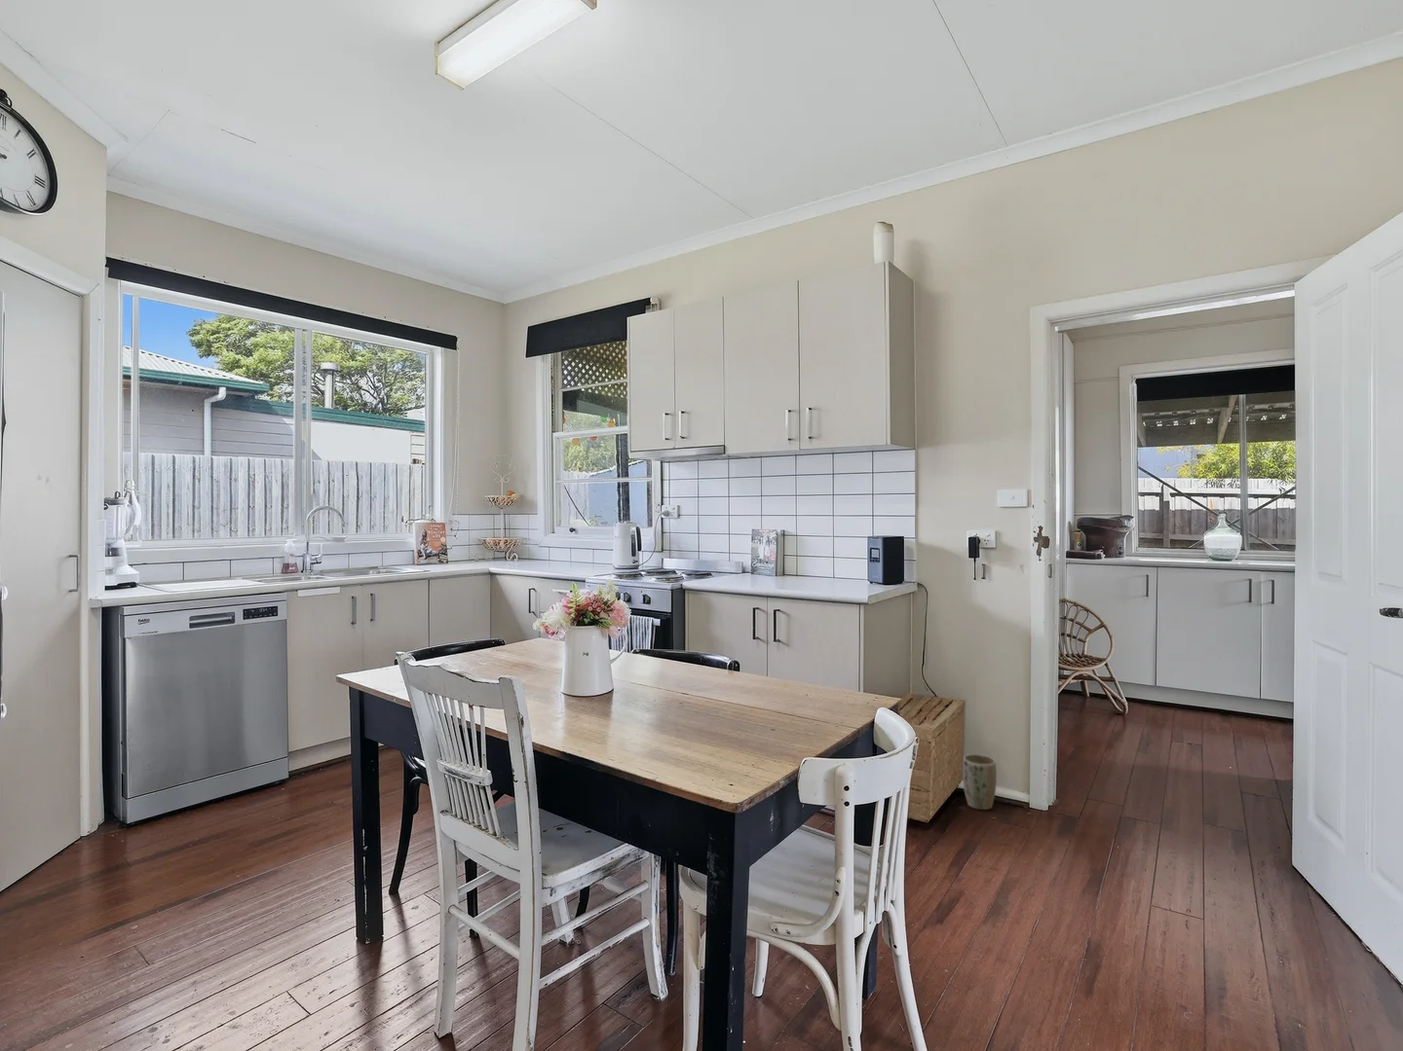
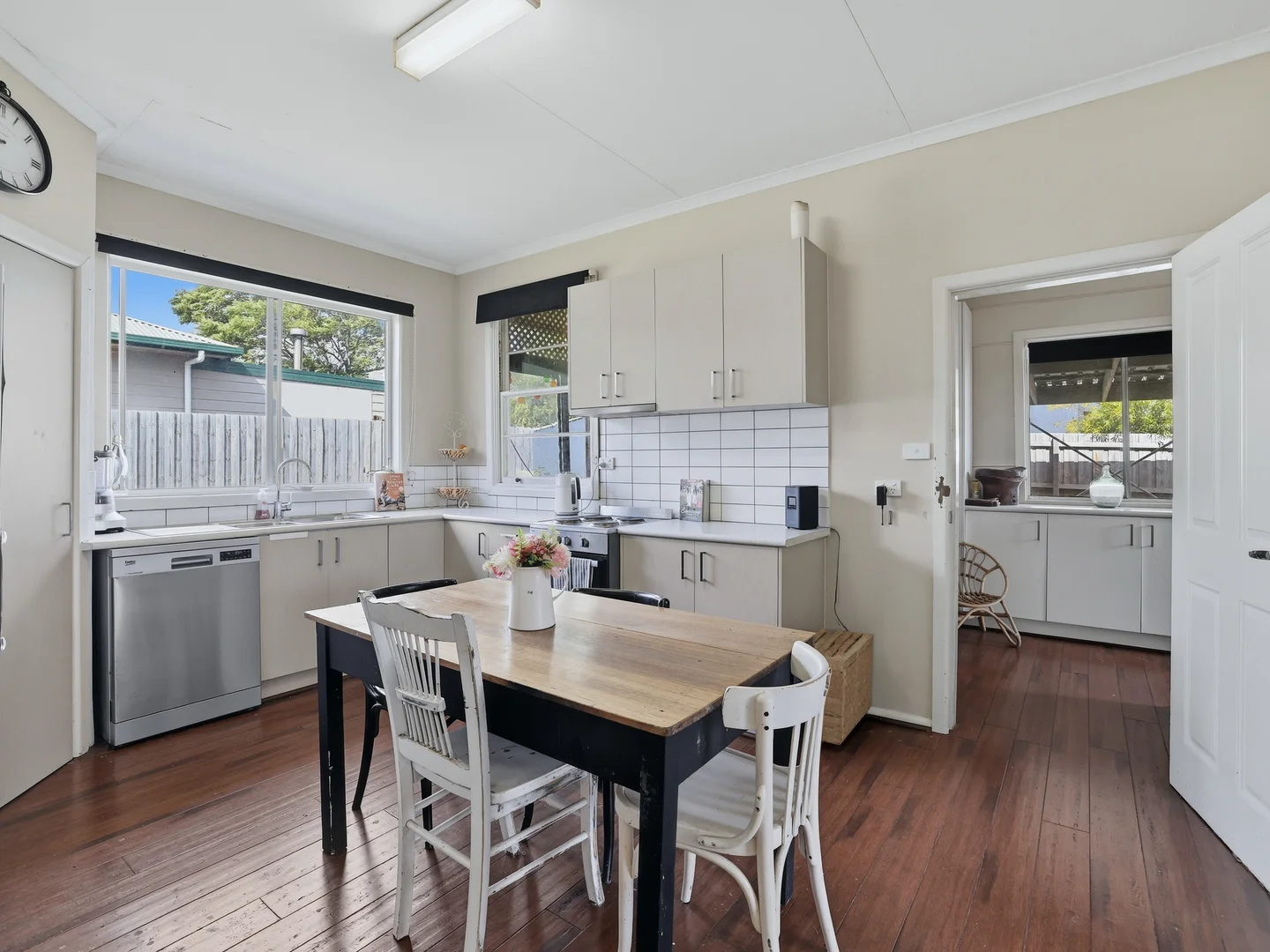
- plant pot [961,753,998,810]
